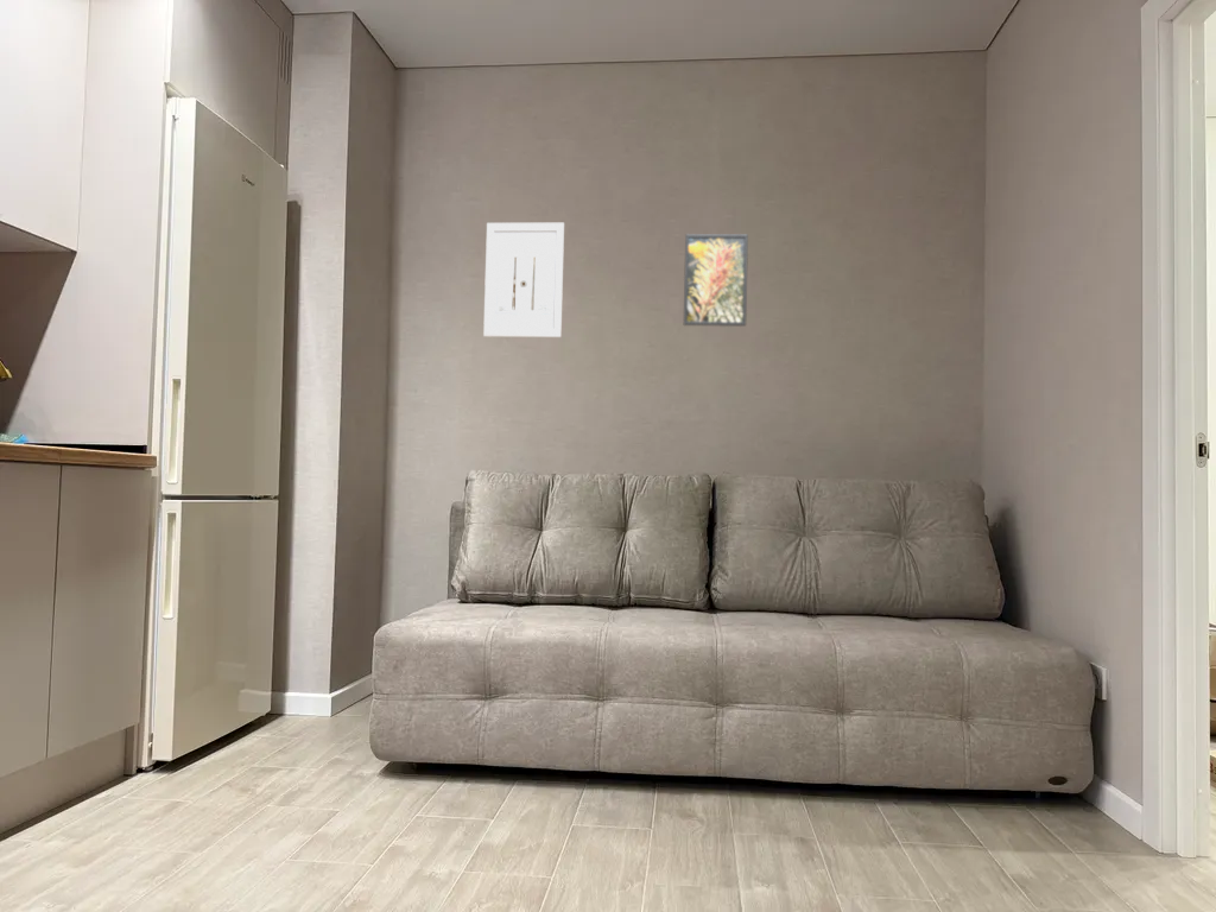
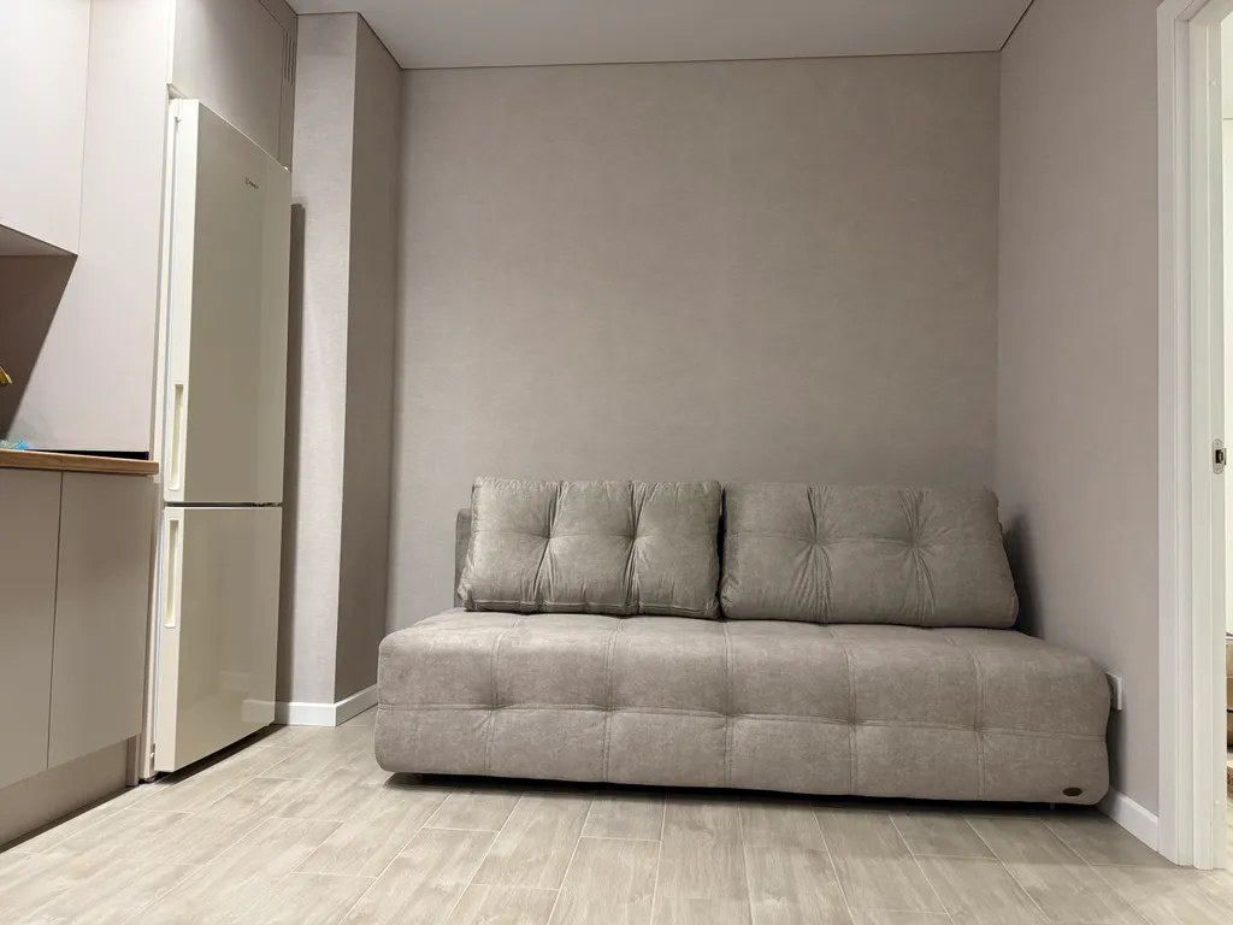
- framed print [683,233,749,328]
- wall art [482,222,565,338]
